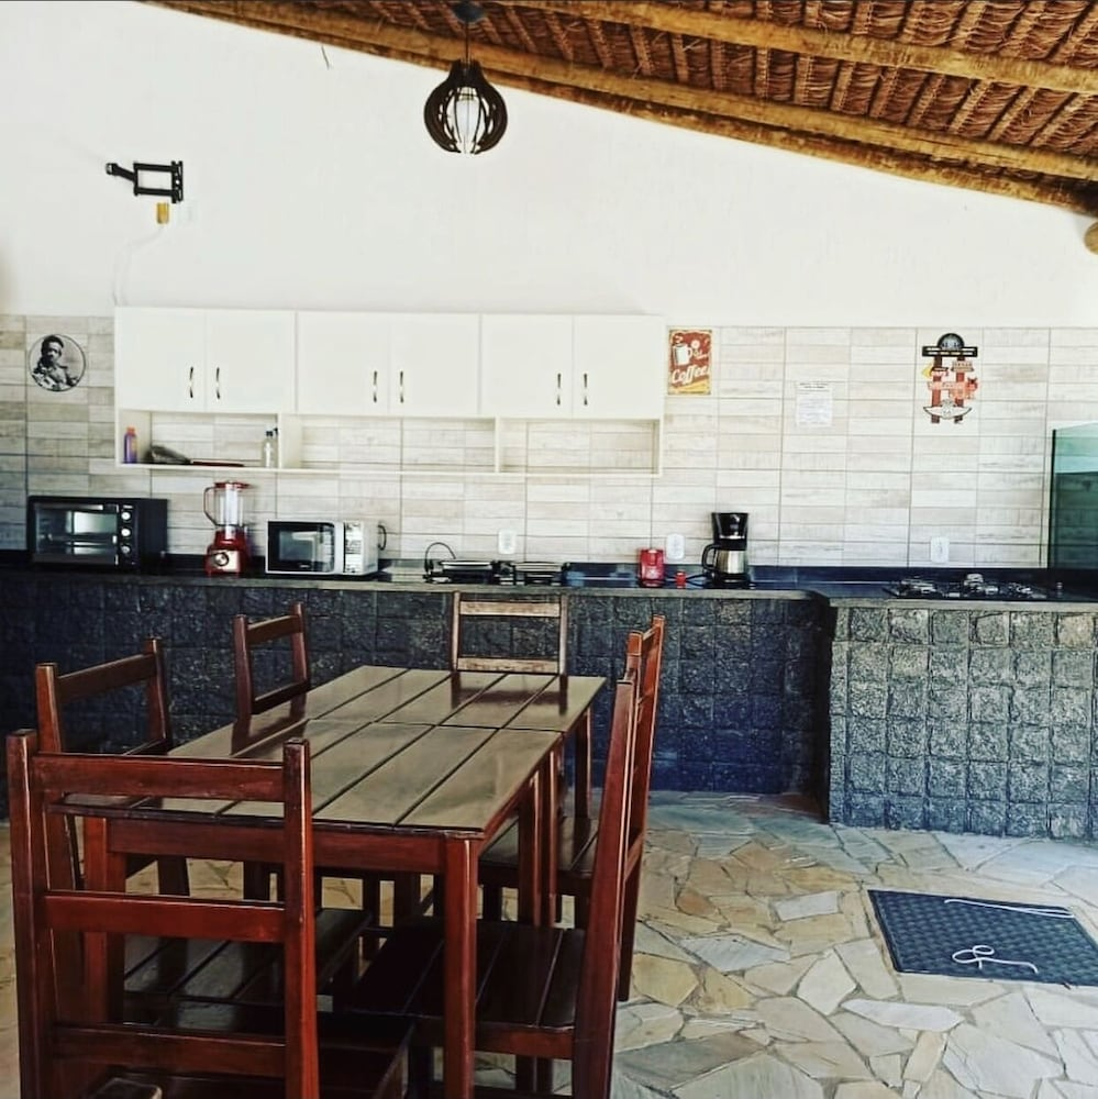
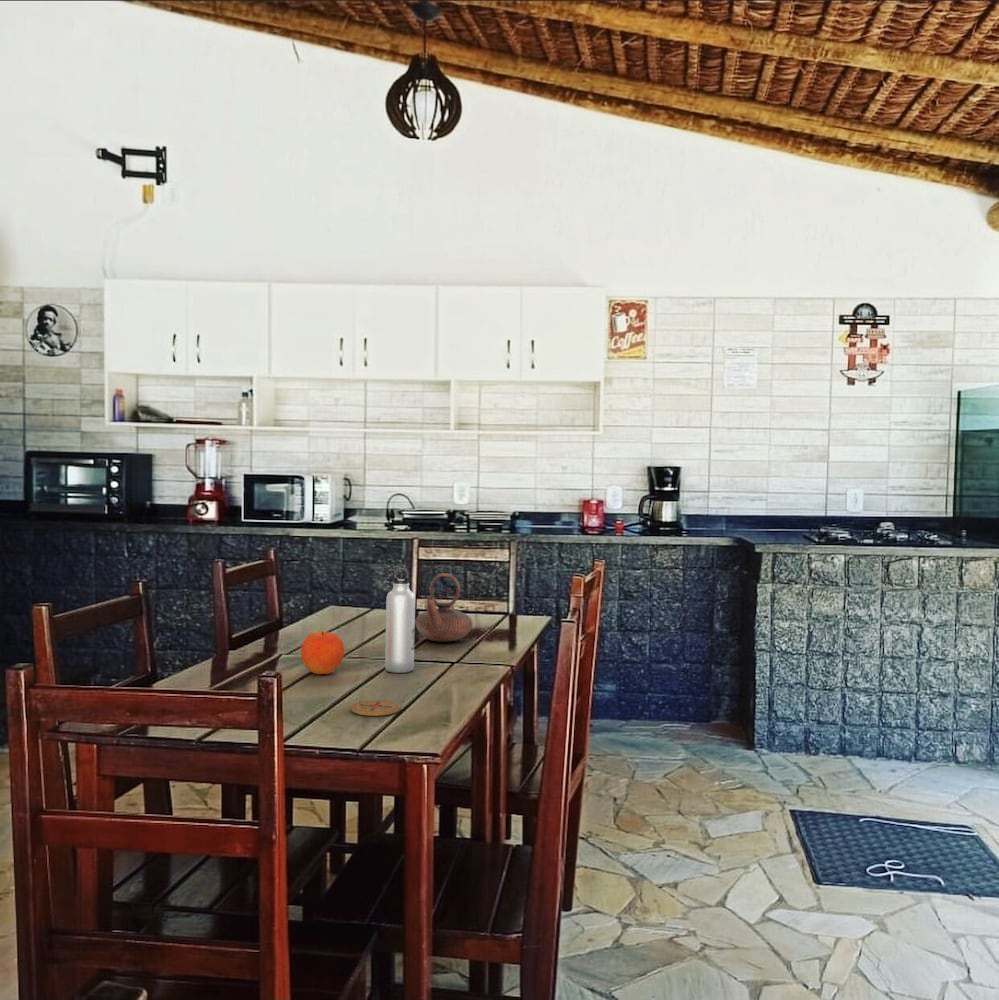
+ coaster [350,699,401,717]
+ fruit [300,630,346,675]
+ water bottle [384,567,416,674]
+ teapot [415,572,474,642]
